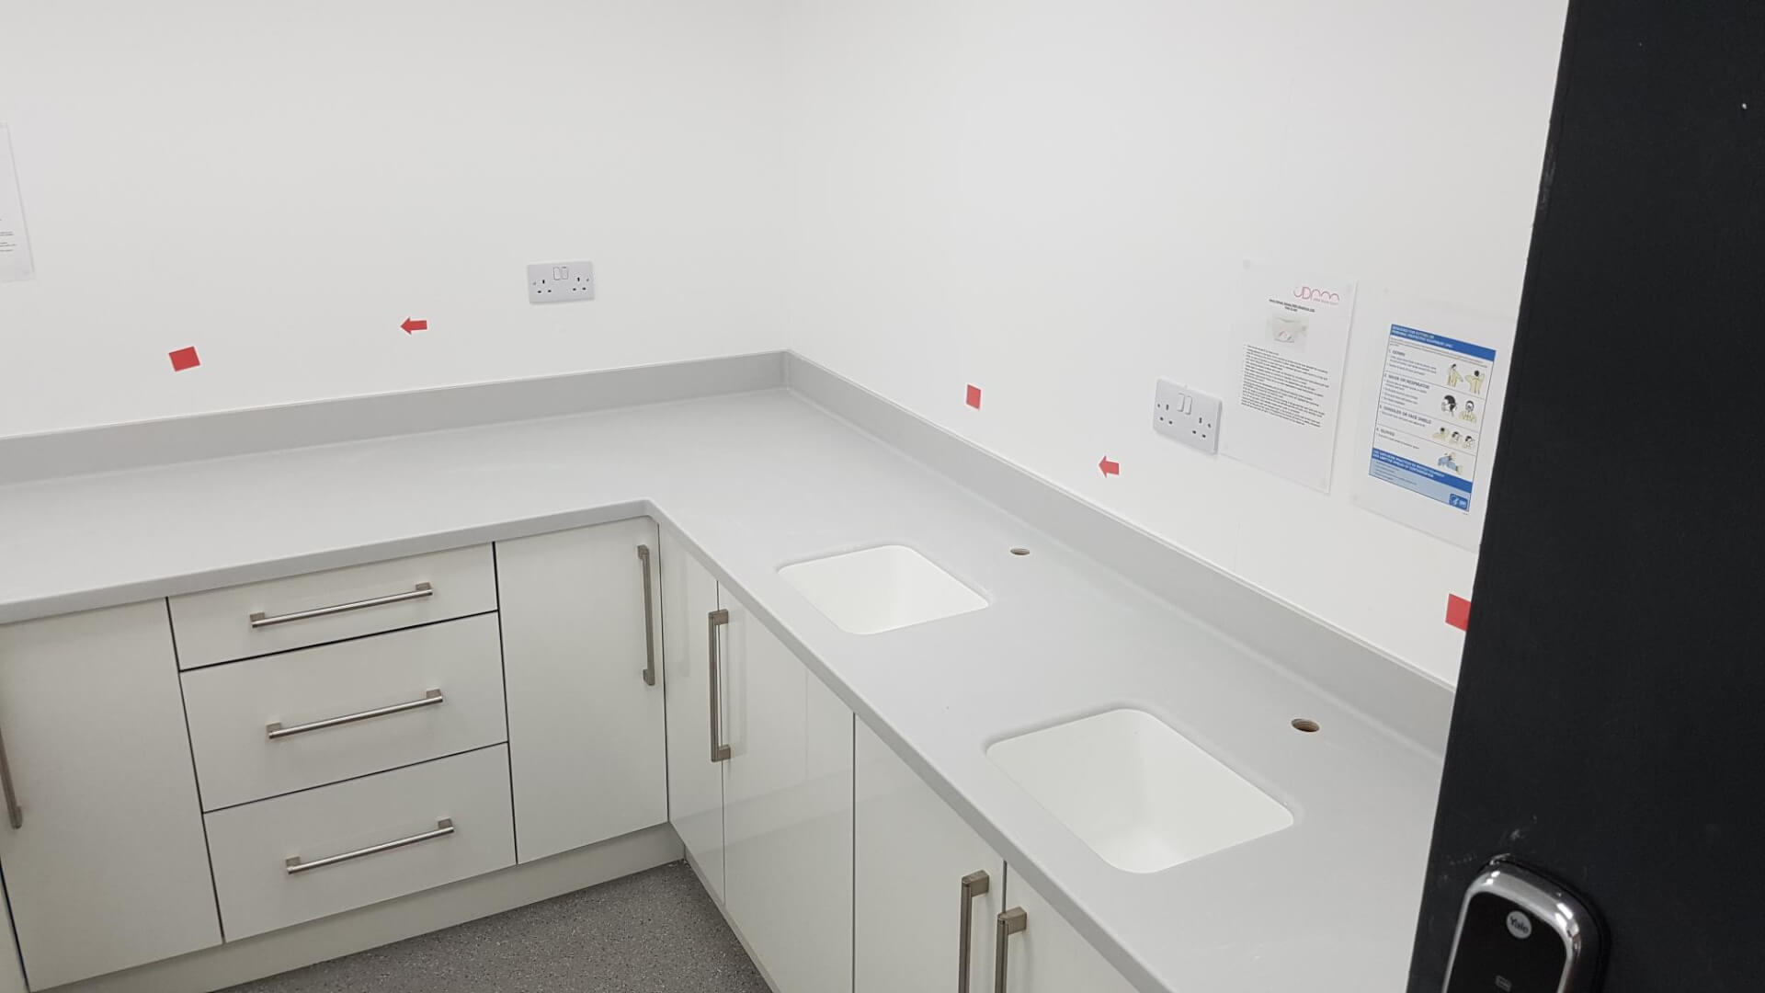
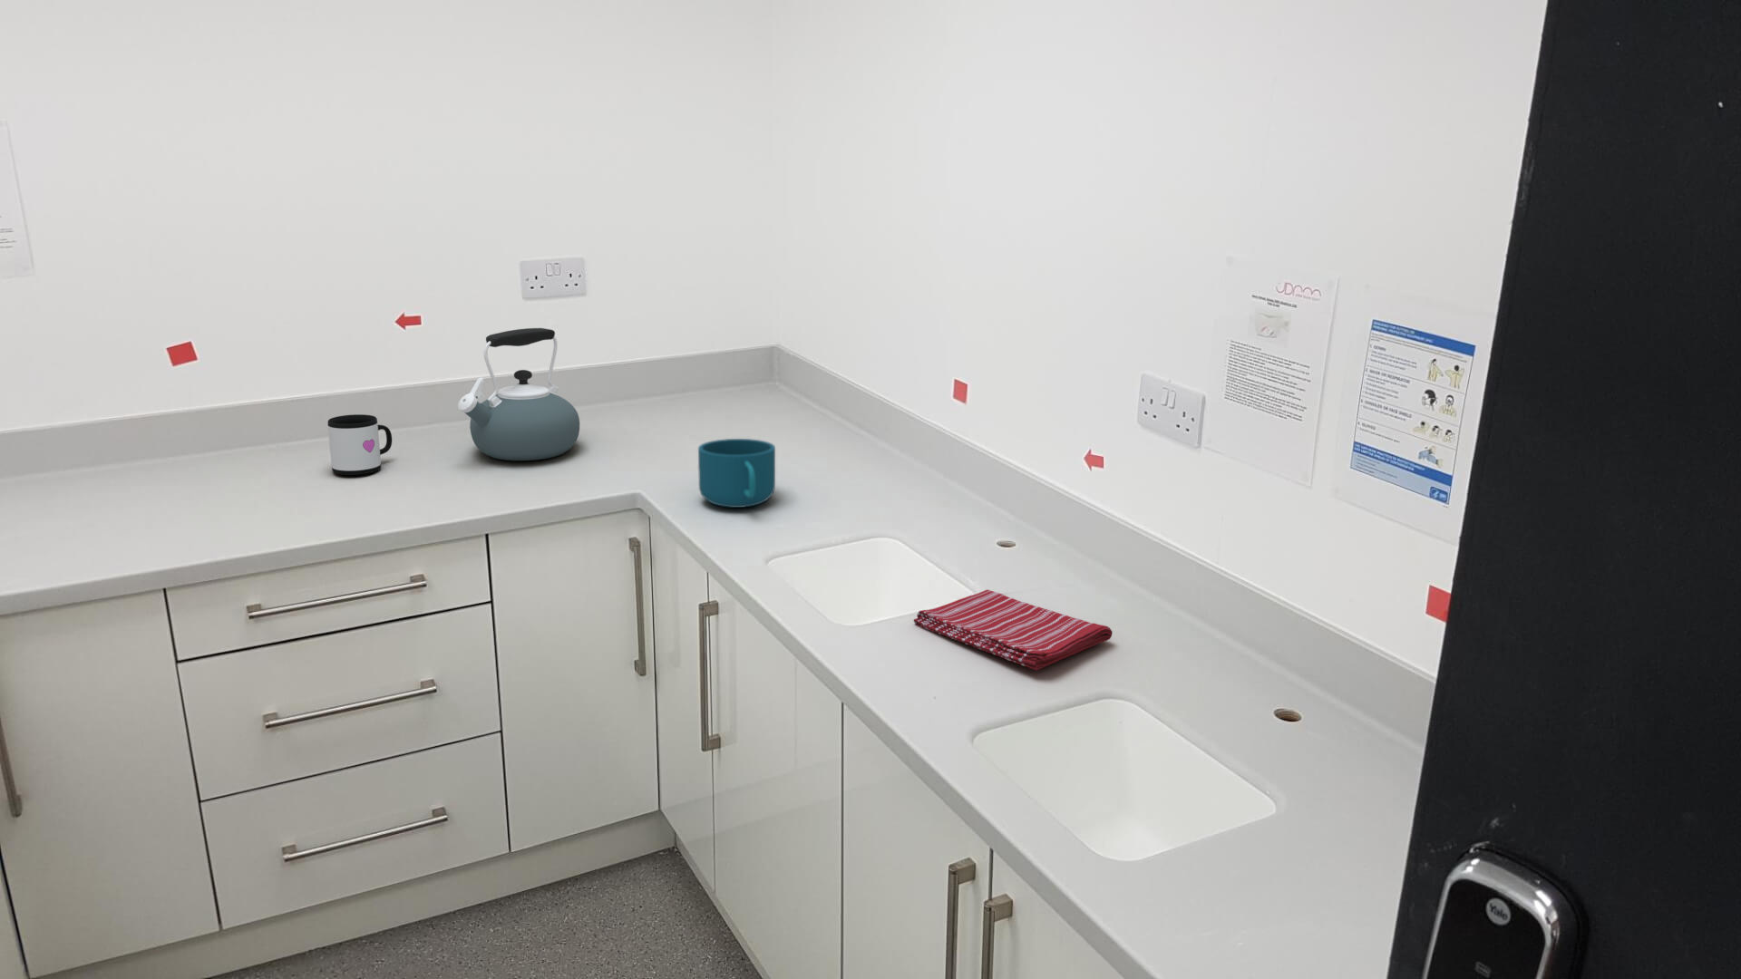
+ cup [697,438,776,508]
+ mug [328,414,392,476]
+ kettle [457,328,580,461]
+ dish towel [914,589,1113,671]
